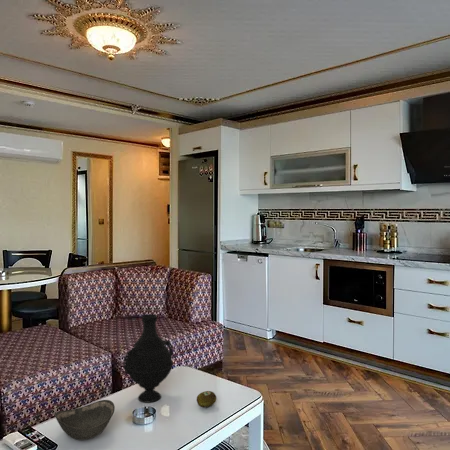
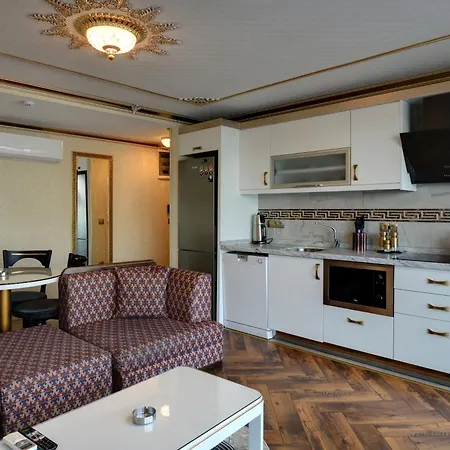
- fruit [196,390,217,408]
- bowl [54,399,116,441]
- vase [122,314,174,404]
